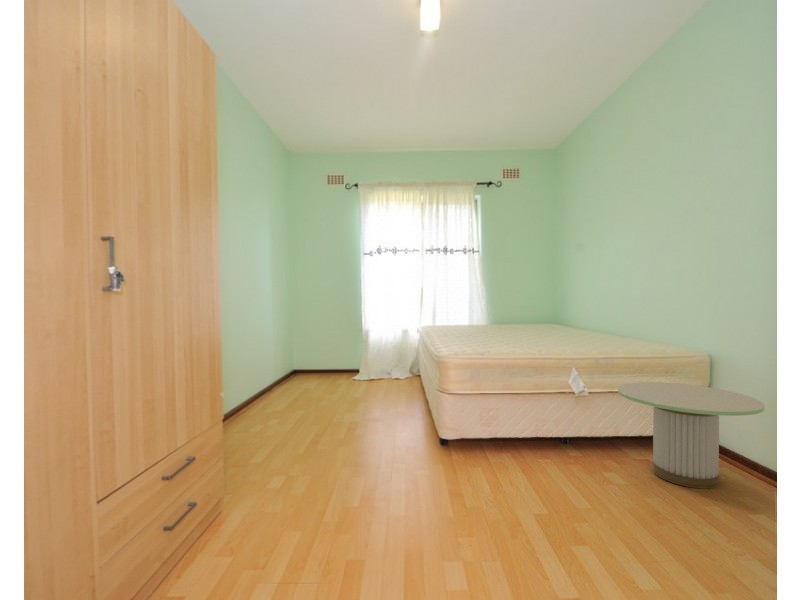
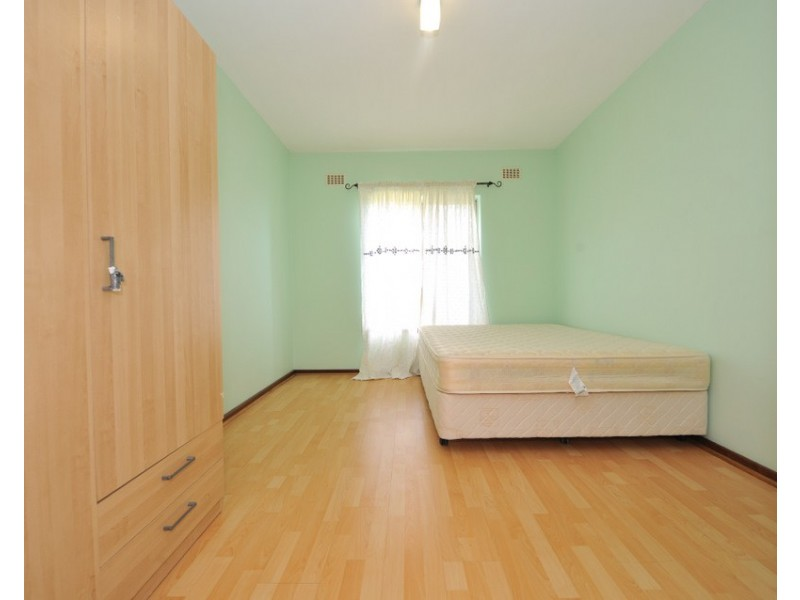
- side table [617,381,766,490]
